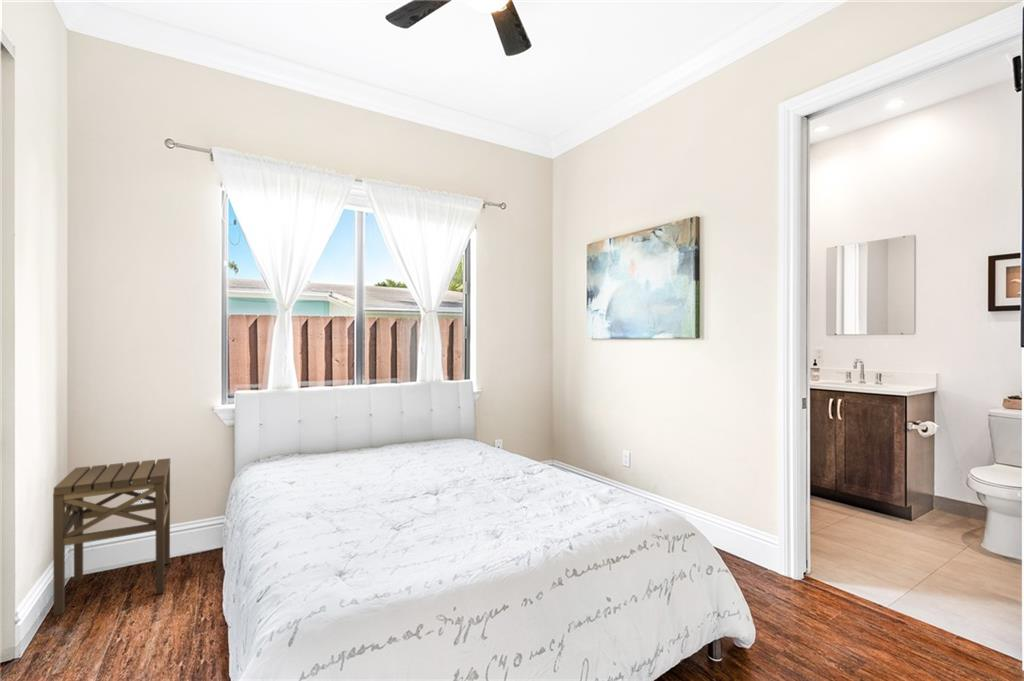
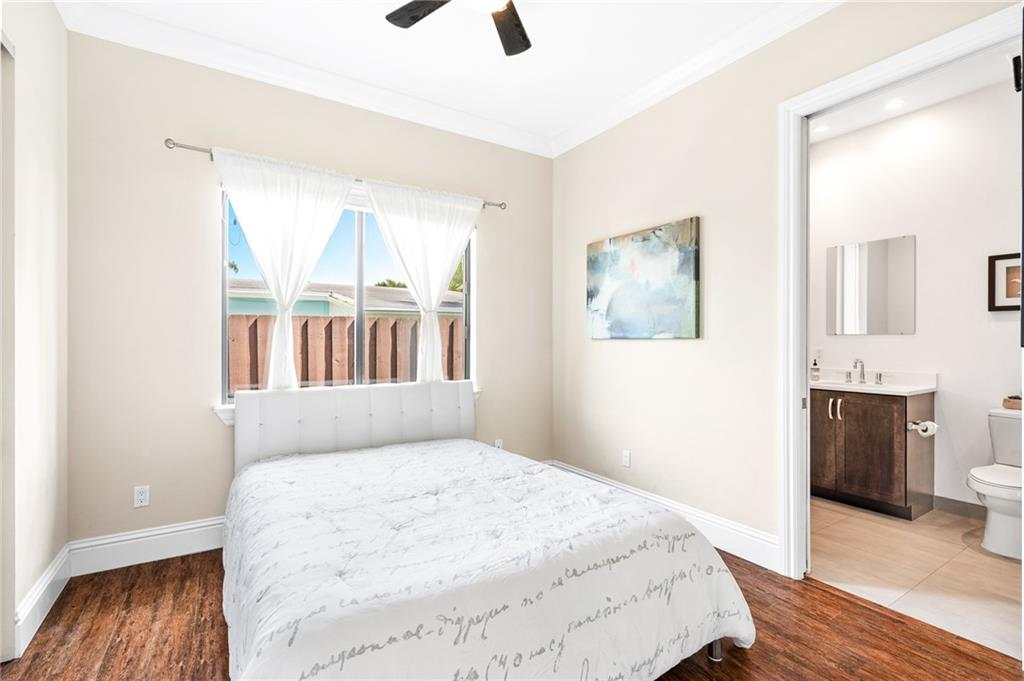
- side table [52,457,171,617]
